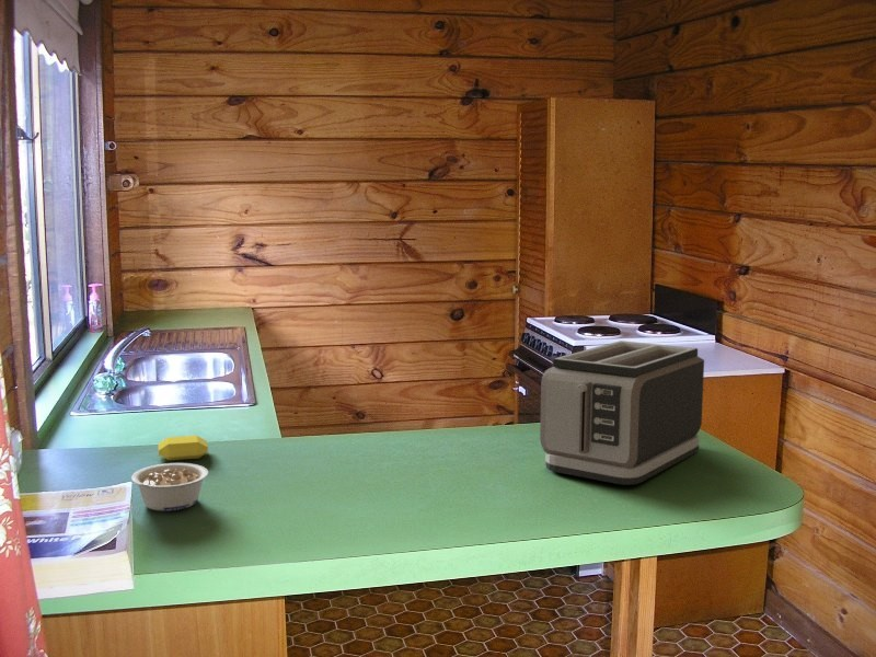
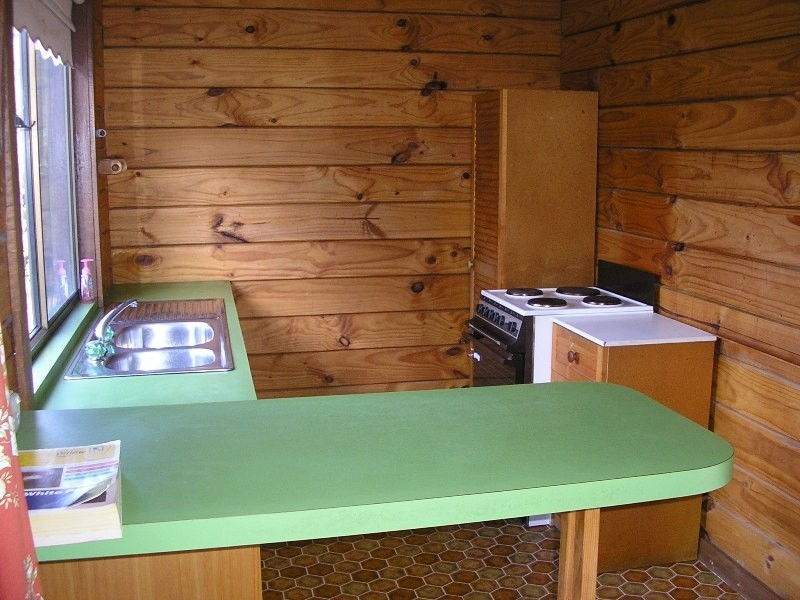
- toaster [539,339,705,486]
- soap bar [158,435,209,461]
- legume [130,462,209,512]
